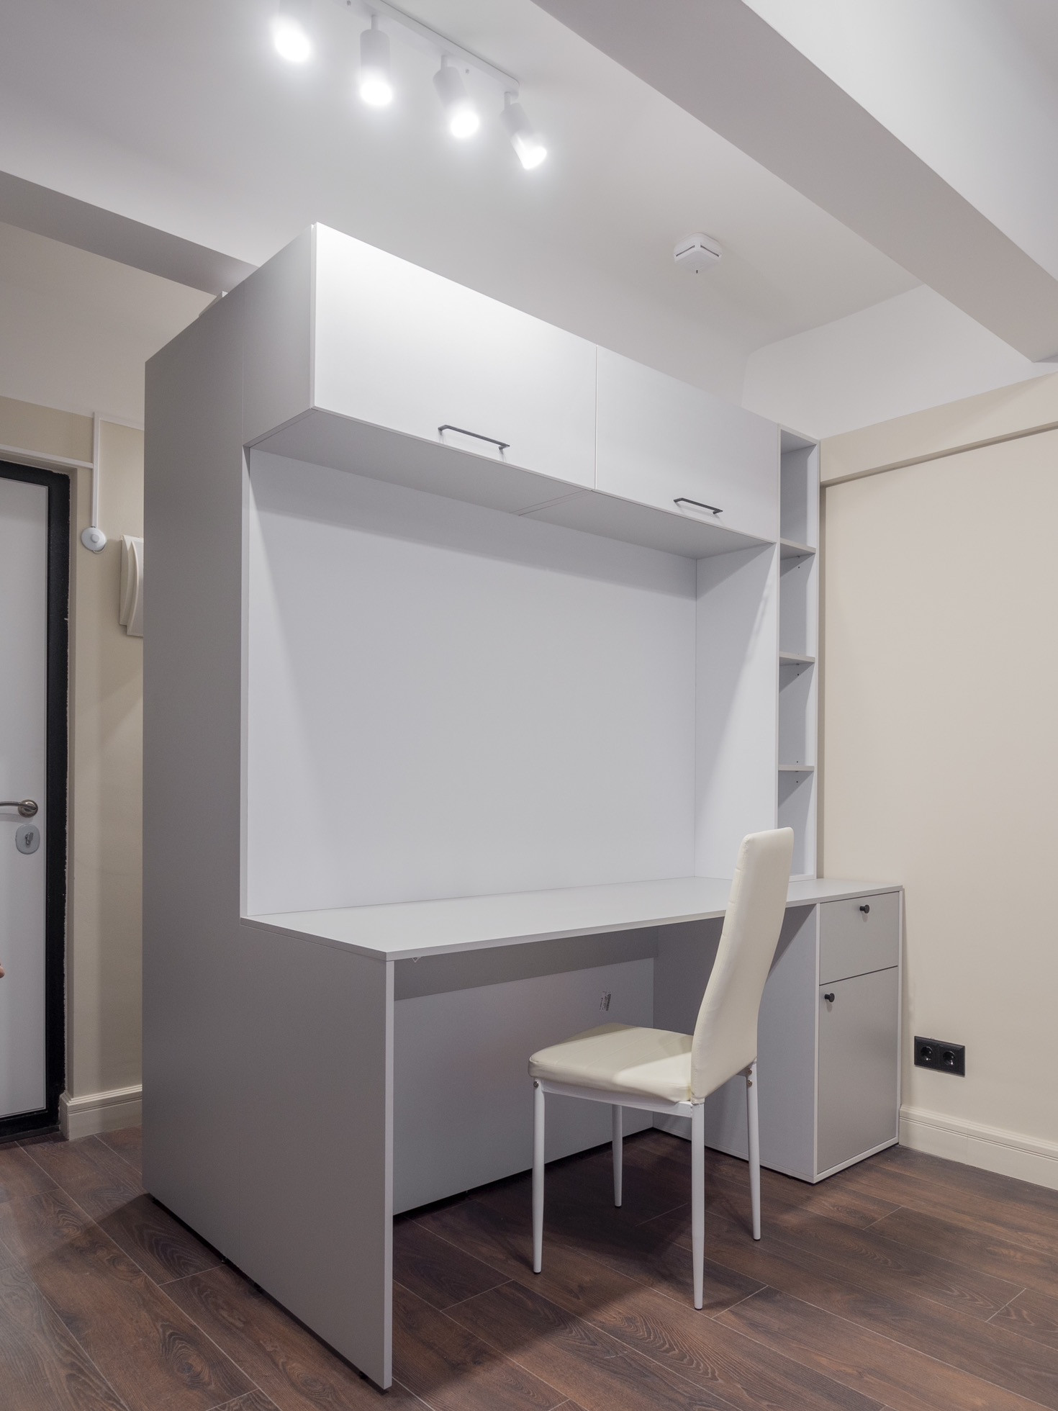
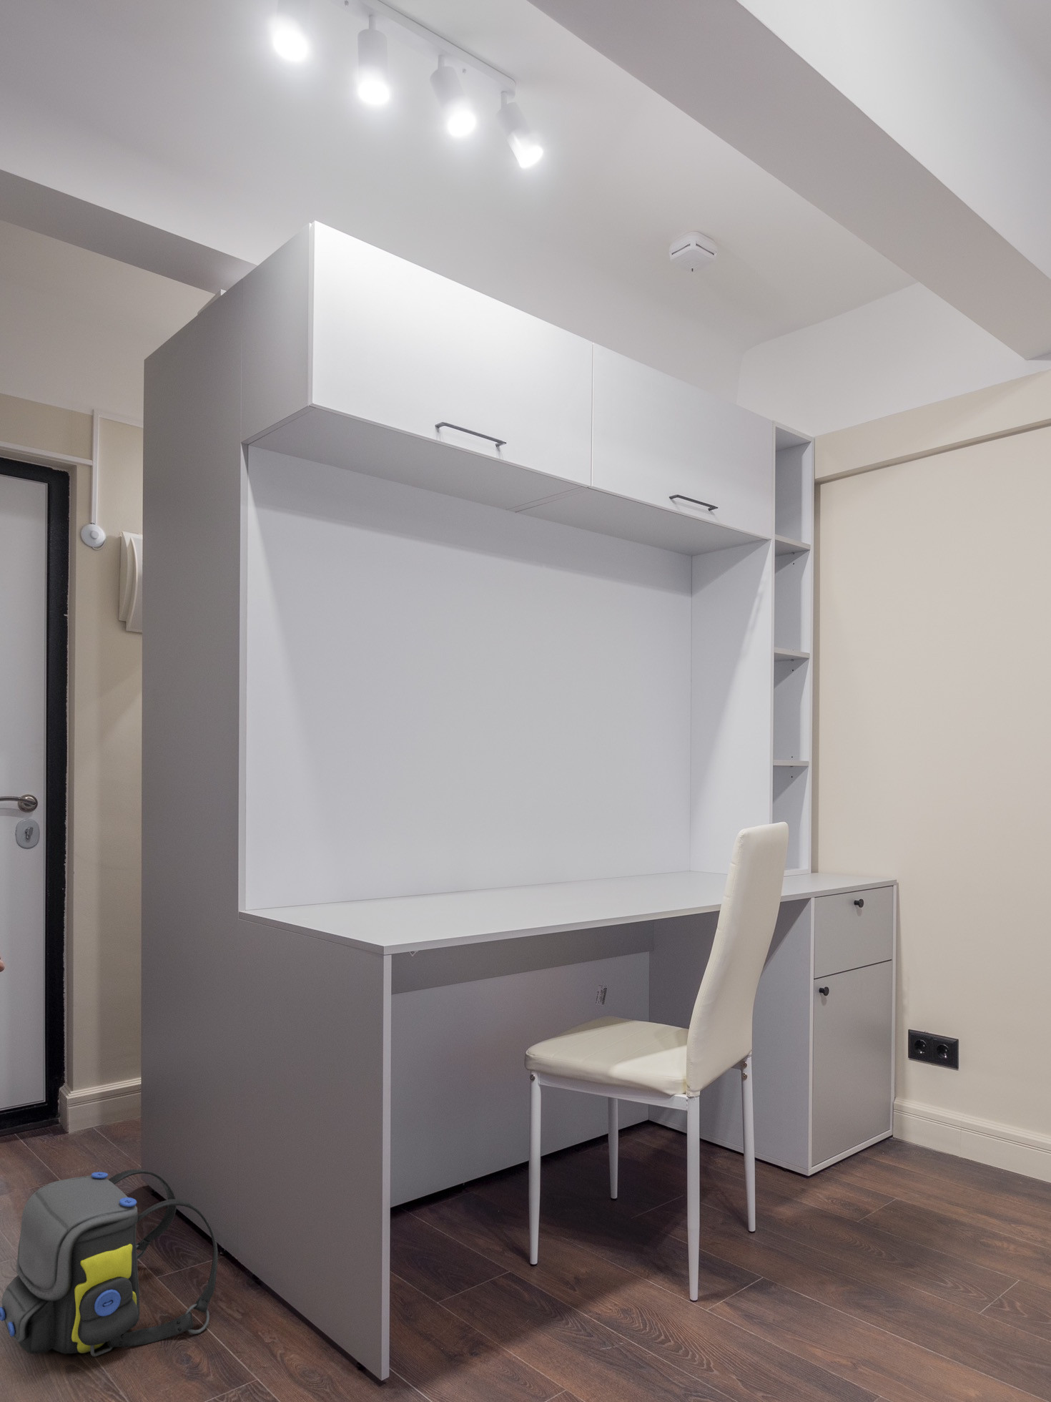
+ shoulder bag [0,1169,219,1358]
